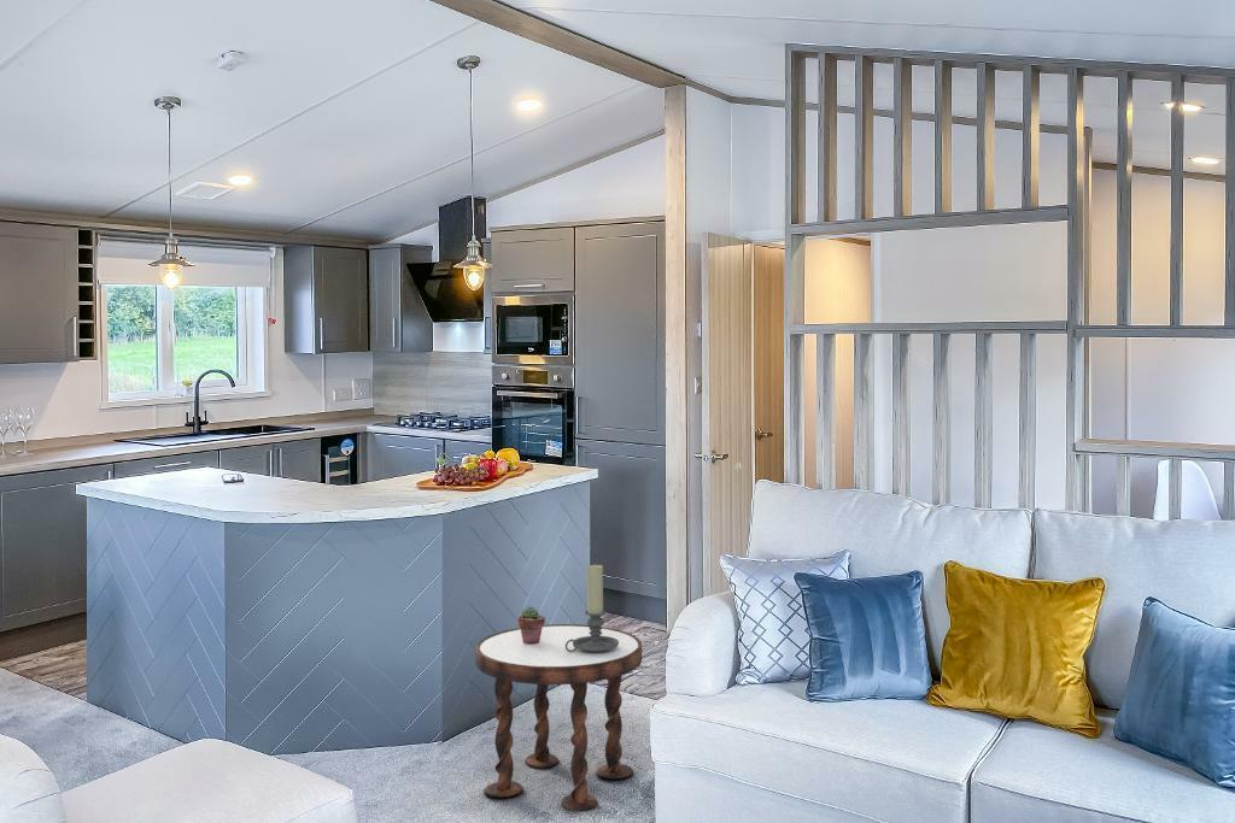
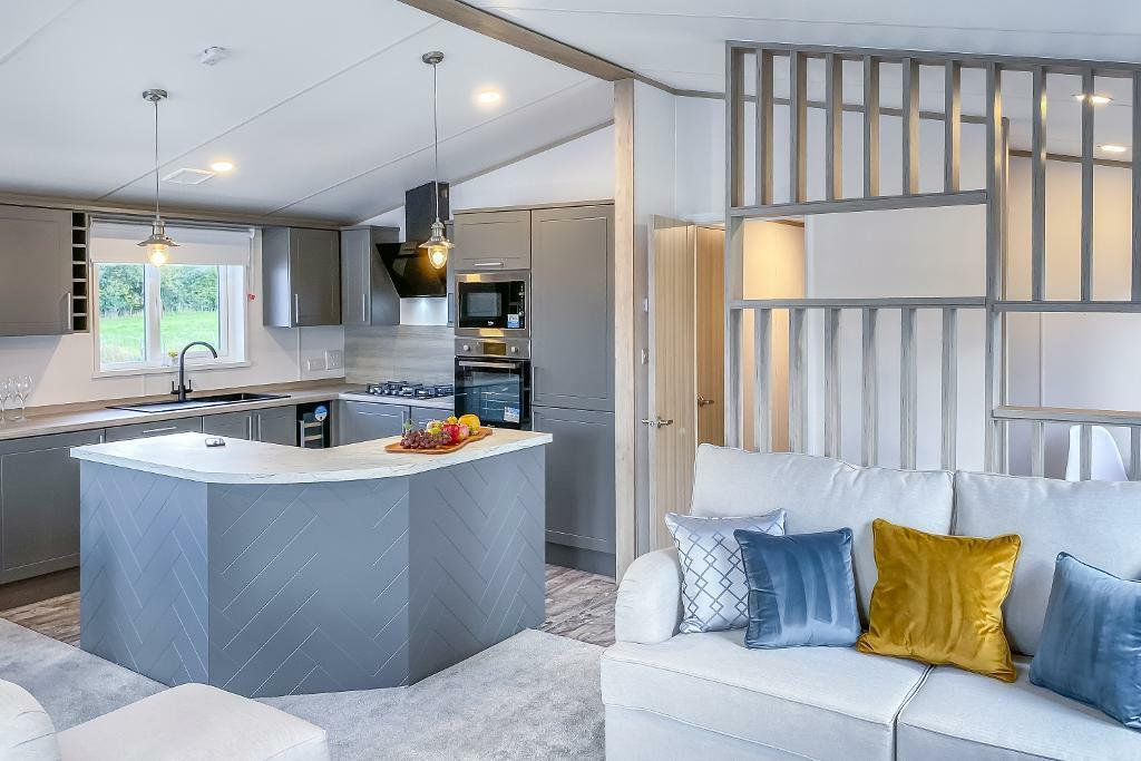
- candle holder [566,563,619,653]
- side table [474,623,643,813]
- potted succulent [516,605,546,645]
